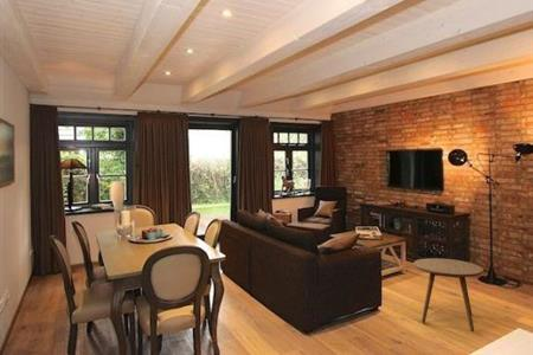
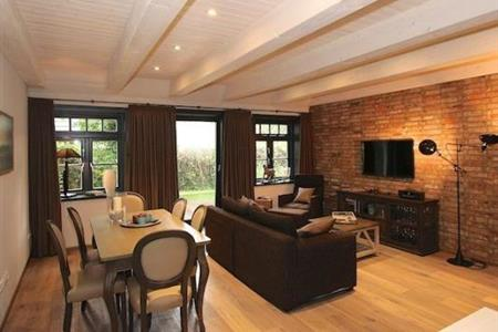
- side table [412,257,484,333]
